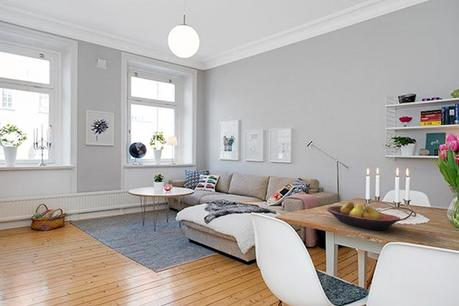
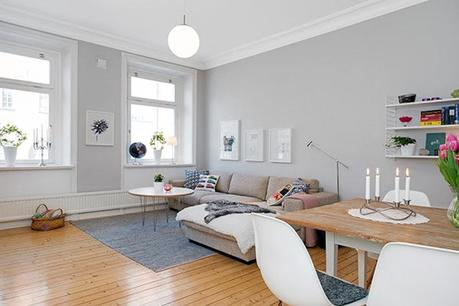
- fruit bowl [326,201,402,231]
